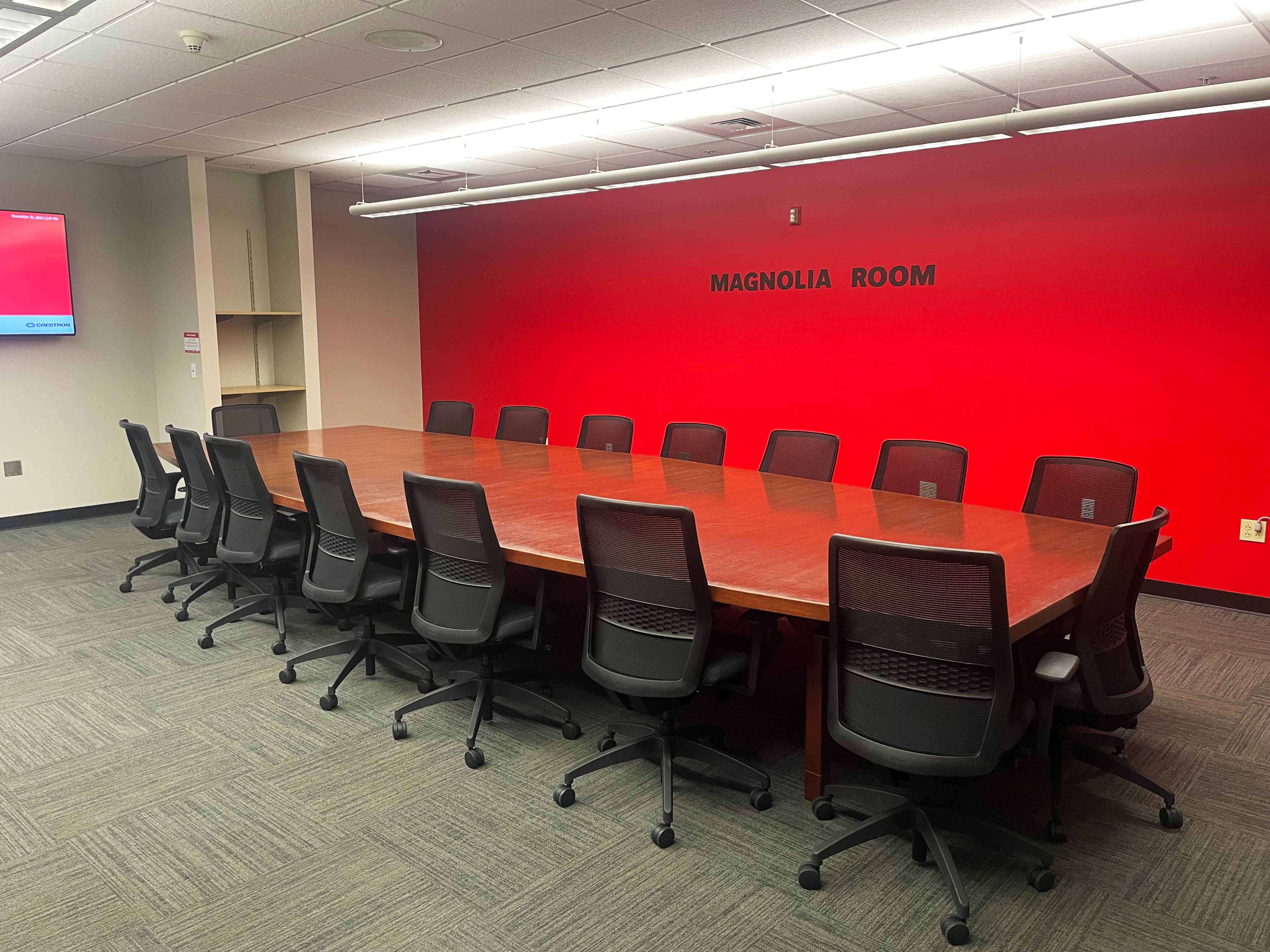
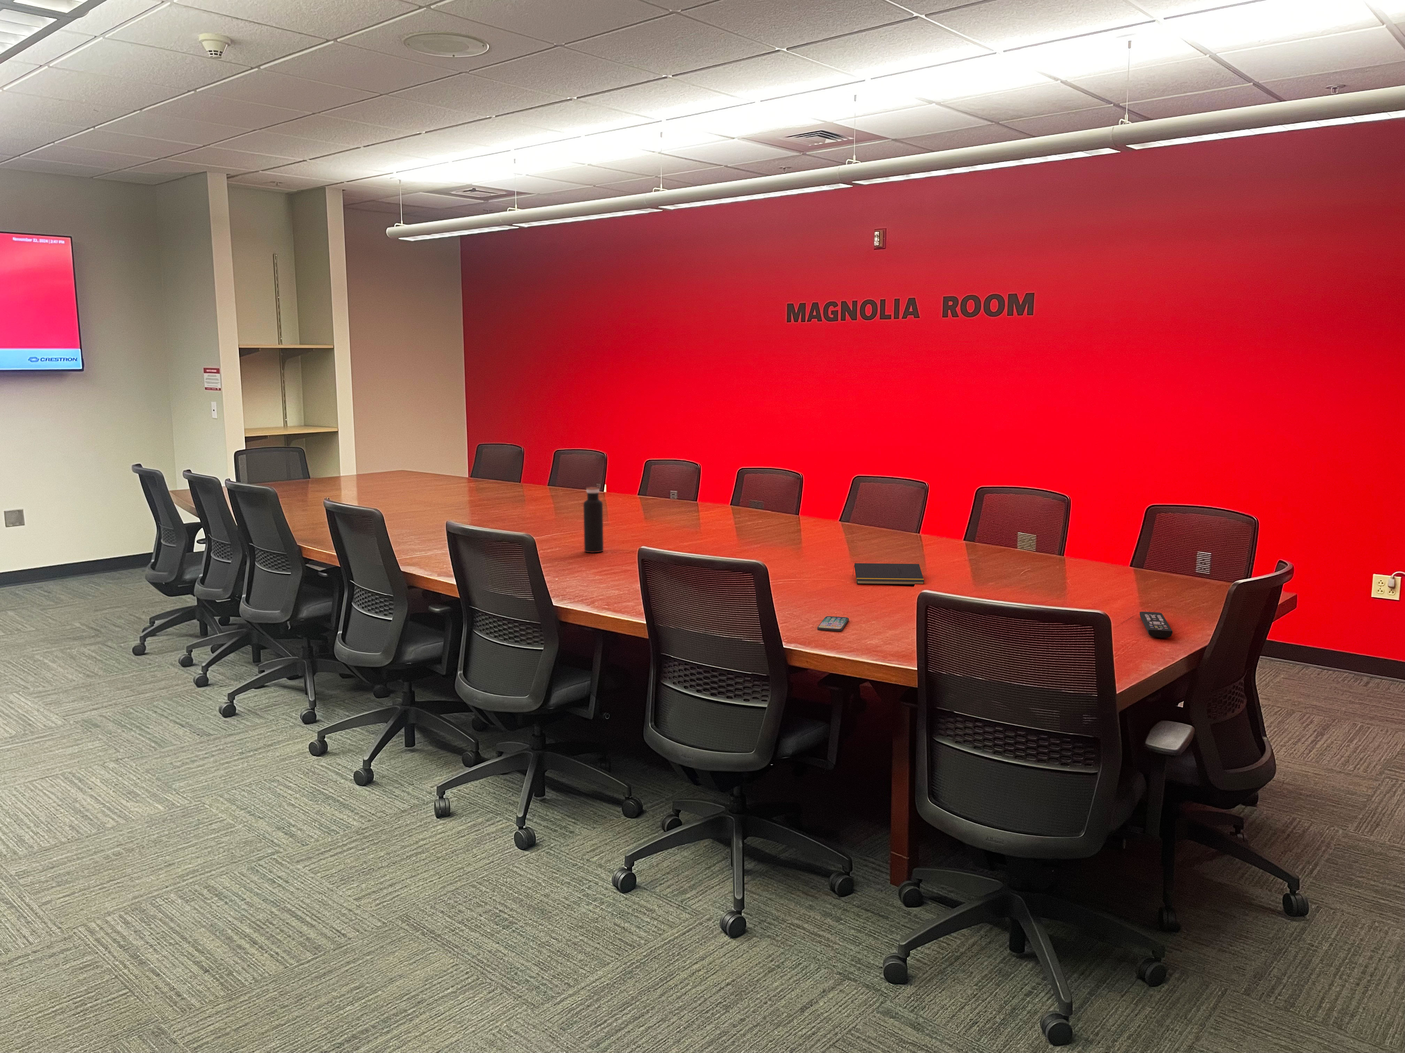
+ water bottle [583,487,604,553]
+ notepad [852,563,925,585]
+ remote control [1139,611,1173,638]
+ smartphone [818,616,850,632]
